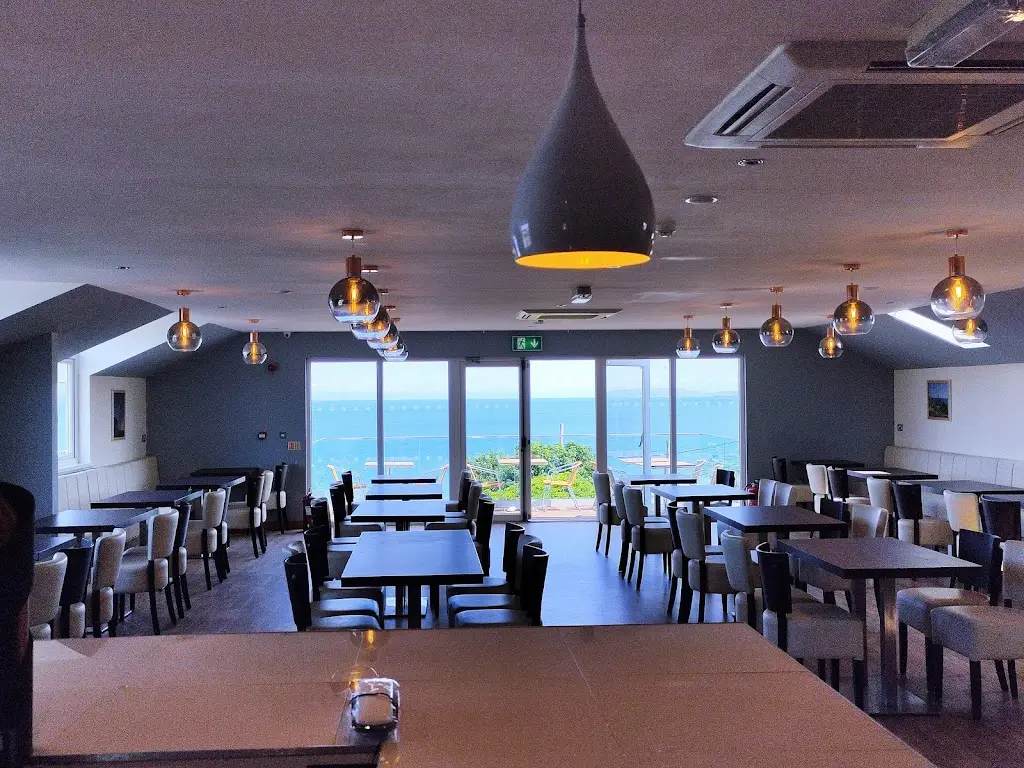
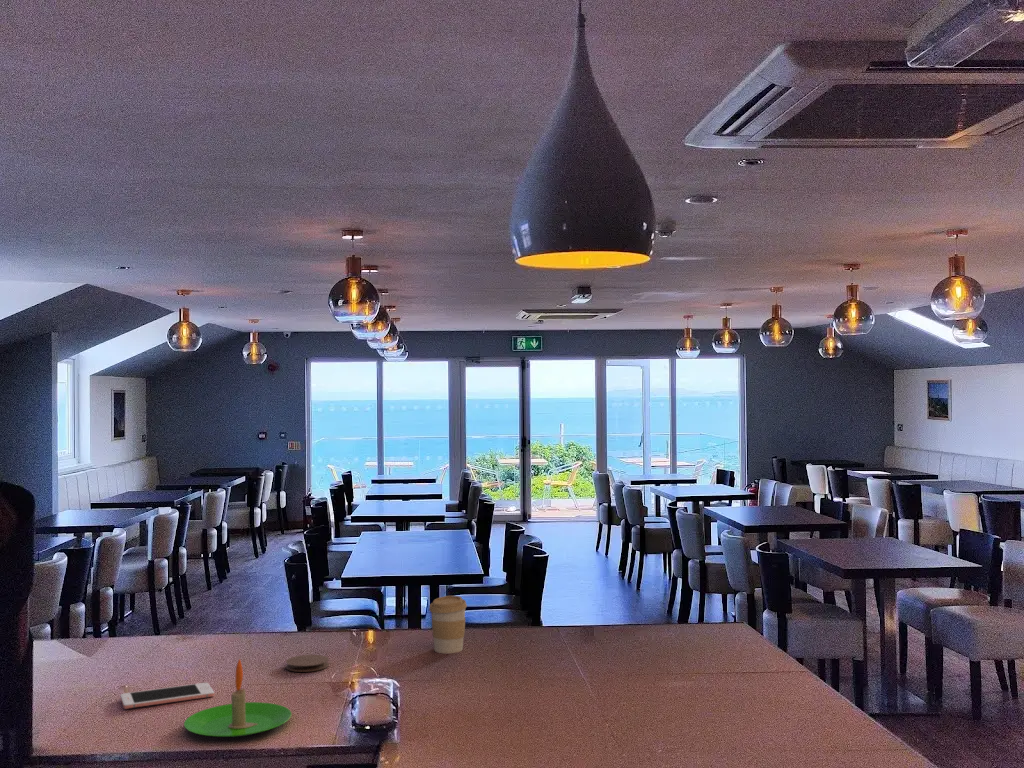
+ candle [183,658,292,738]
+ coaster [285,654,330,673]
+ cell phone [119,682,215,710]
+ coffee cup [429,595,468,654]
